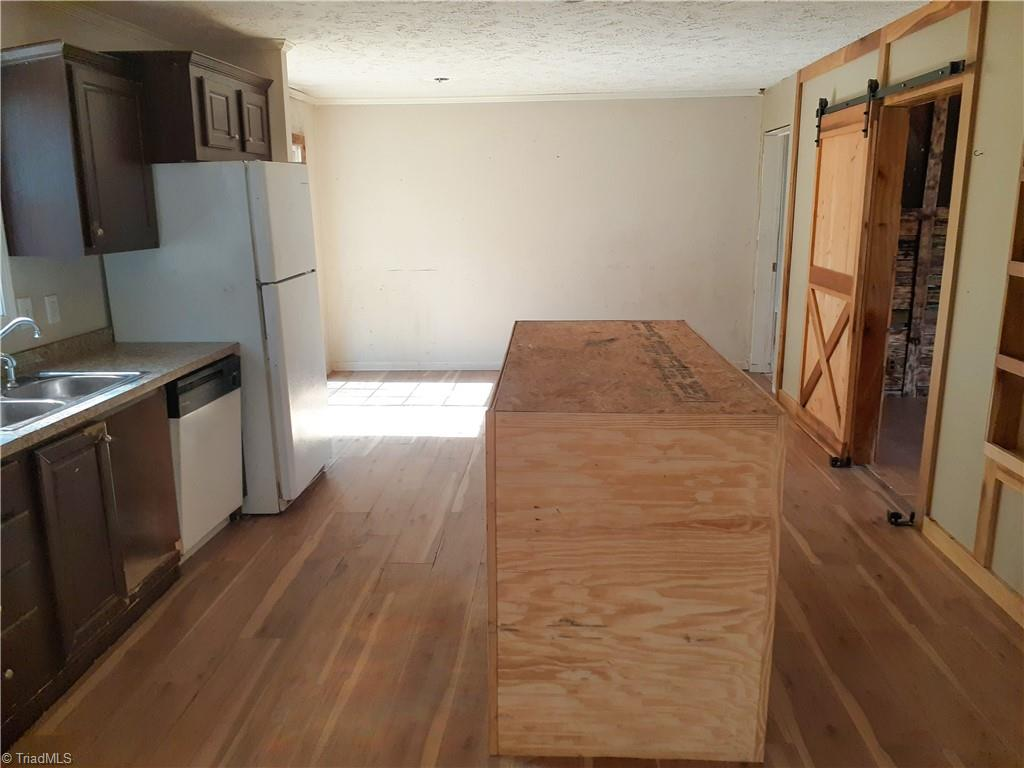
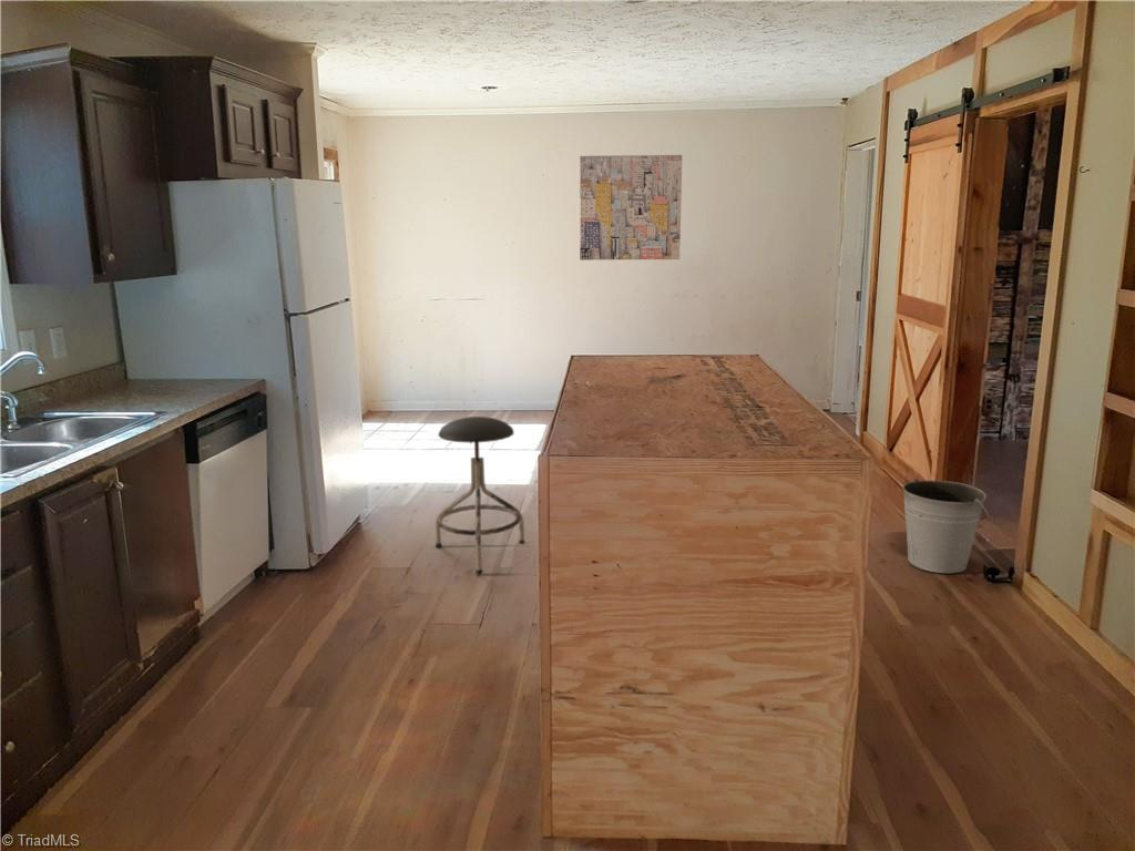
+ wall art [579,154,683,262]
+ bucket [902,476,990,574]
+ stool [434,416,525,575]
